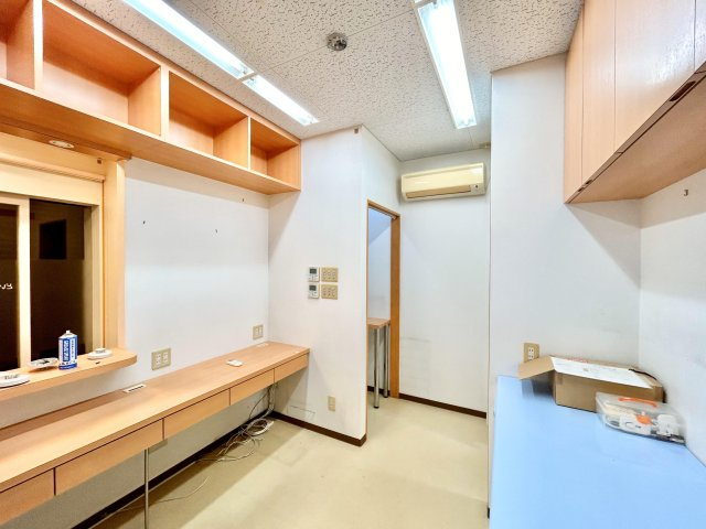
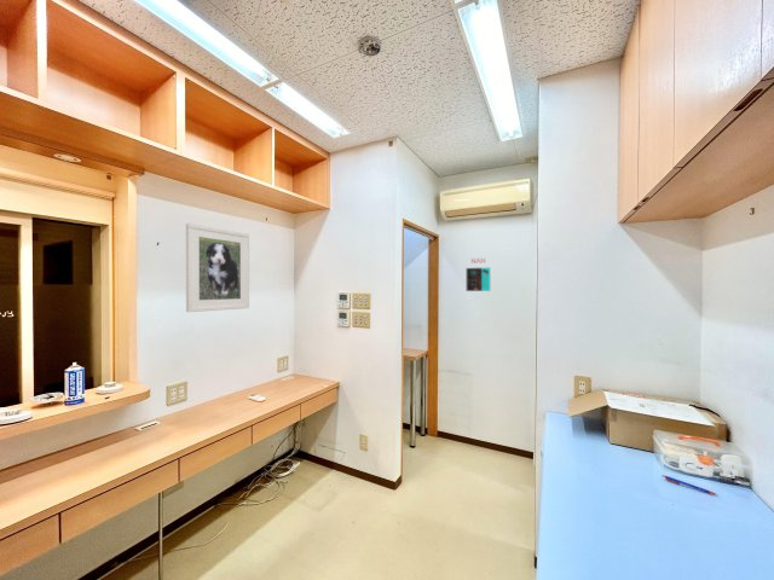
+ calendar [466,257,491,292]
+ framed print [185,222,250,313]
+ pen [660,474,720,497]
